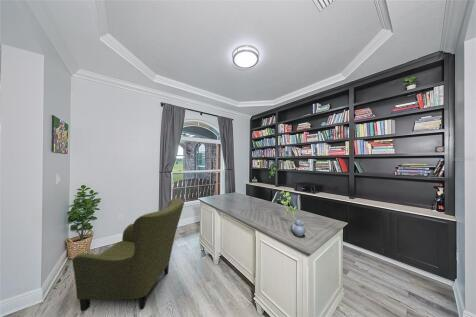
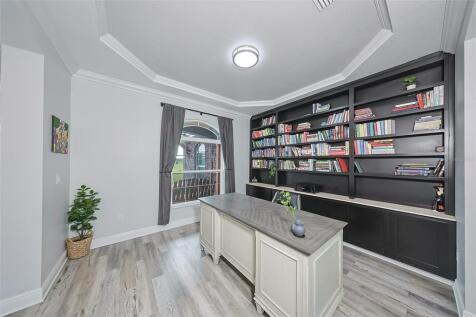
- armchair [71,197,185,312]
